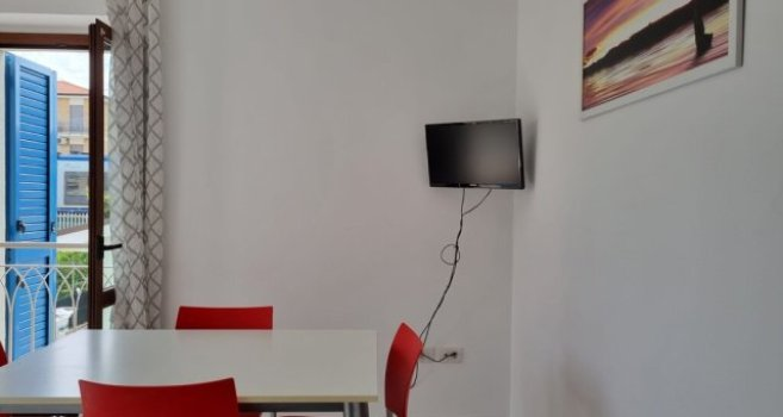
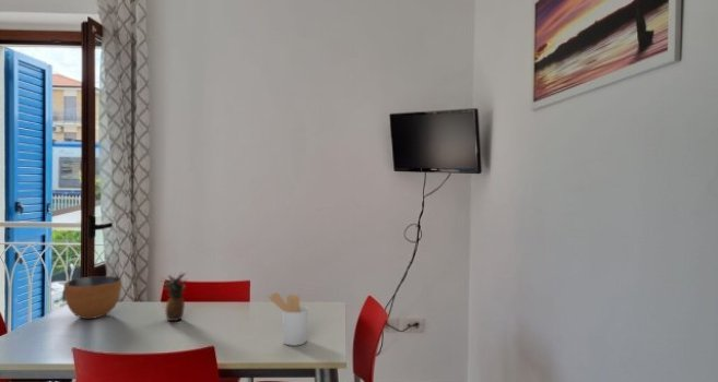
+ fruit [161,271,189,322]
+ utensil holder [267,291,309,347]
+ bowl [62,275,122,320]
